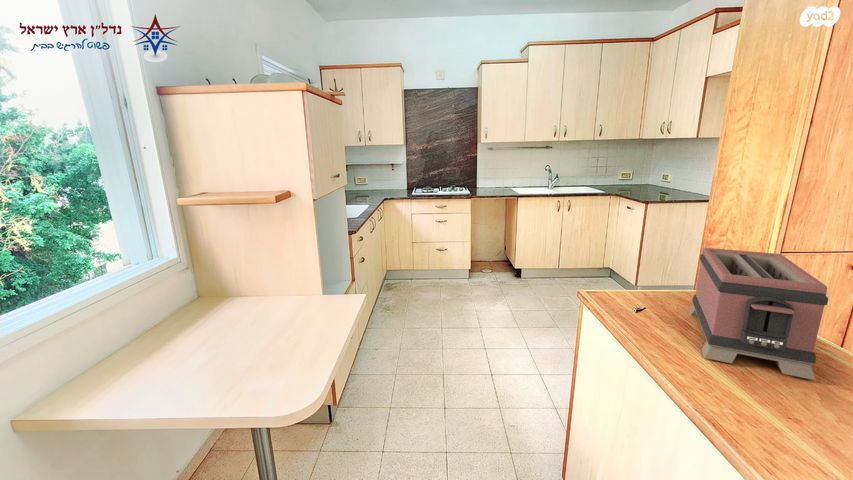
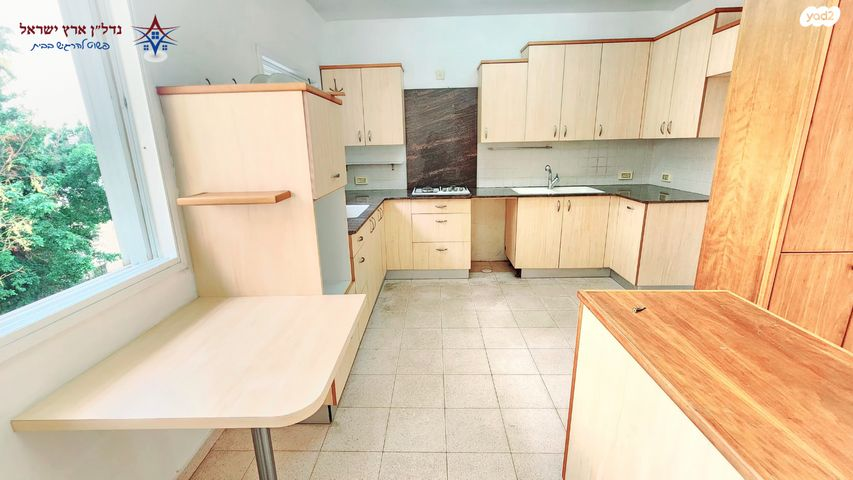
- toaster [688,247,829,381]
